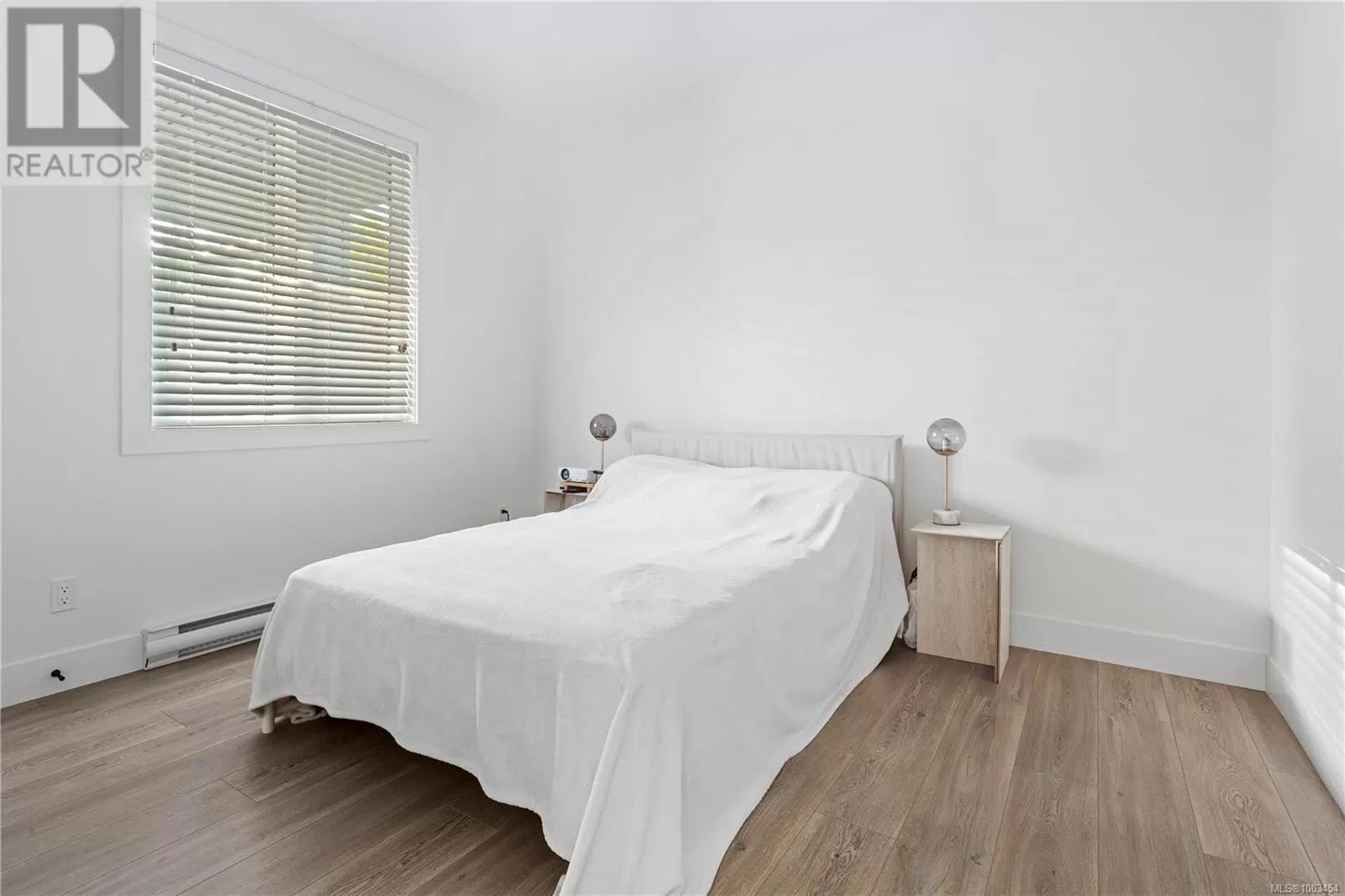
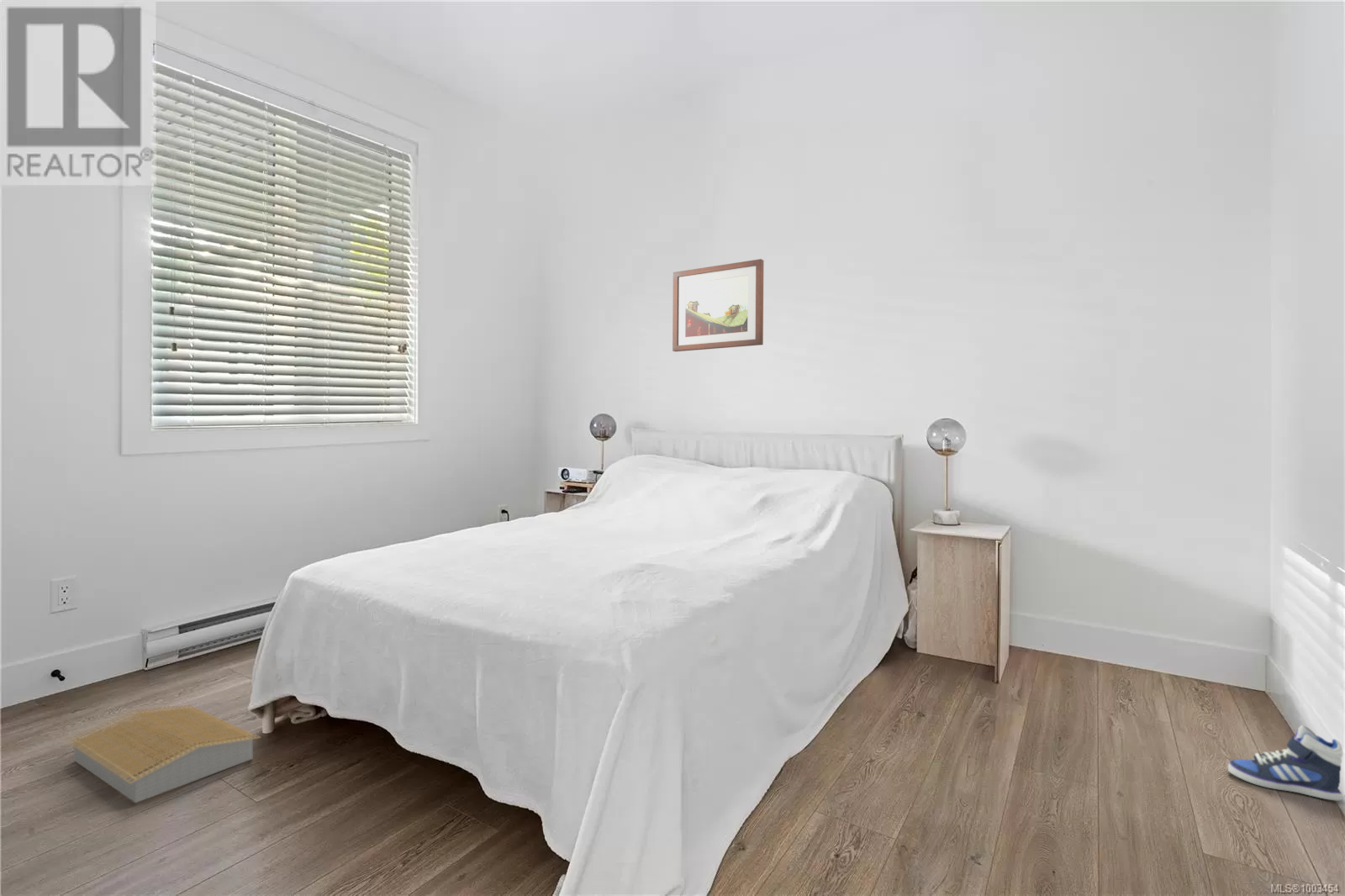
+ sneaker [1227,725,1345,801]
+ wall art [672,258,764,352]
+ basket [64,704,261,804]
